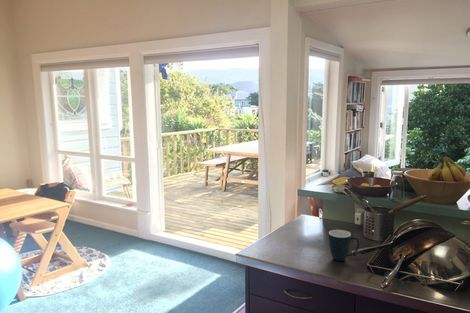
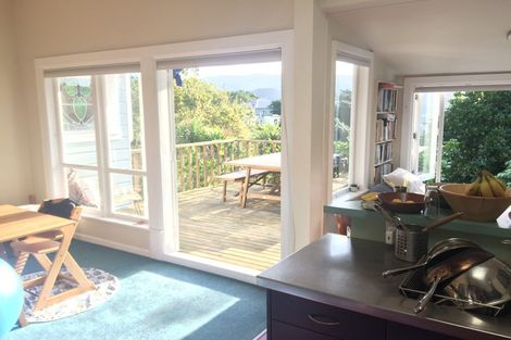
- mug [328,229,360,262]
